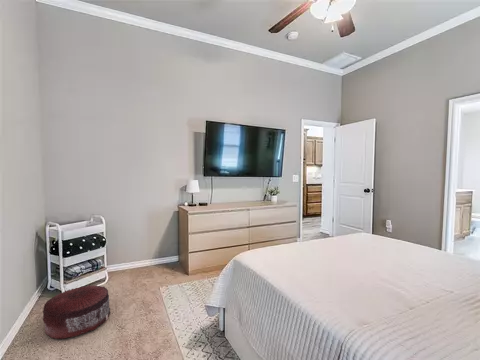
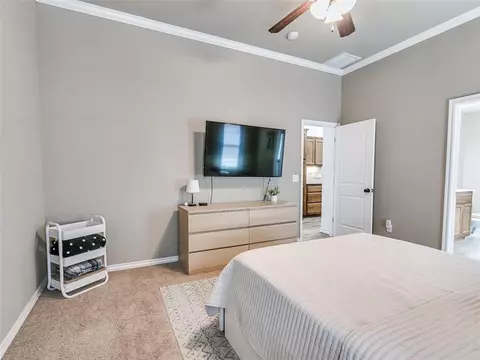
- pouf [42,284,112,340]
